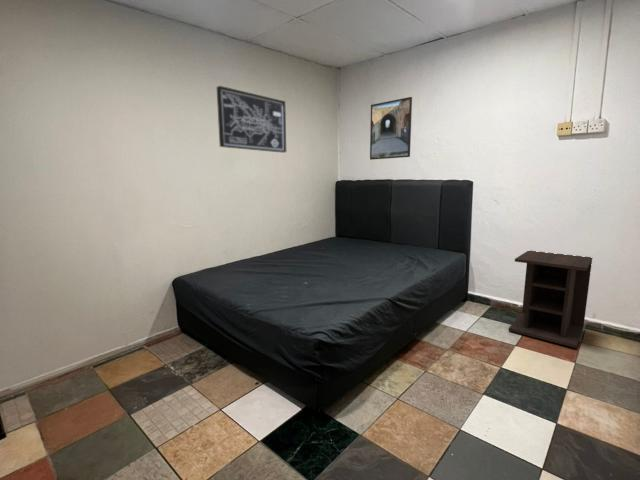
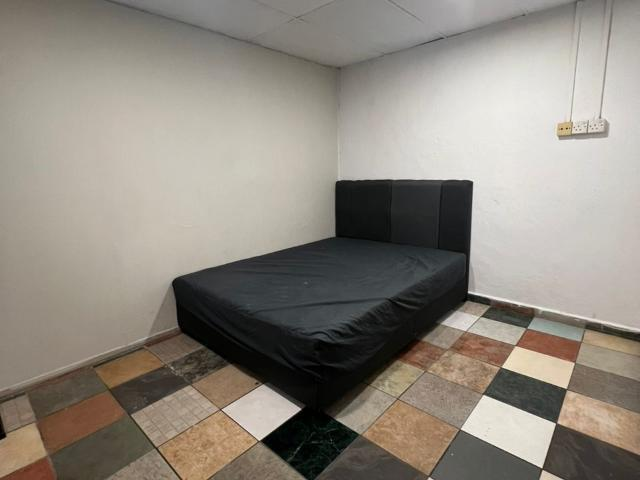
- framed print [369,96,413,161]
- nightstand [507,250,593,349]
- wall art [216,85,287,154]
